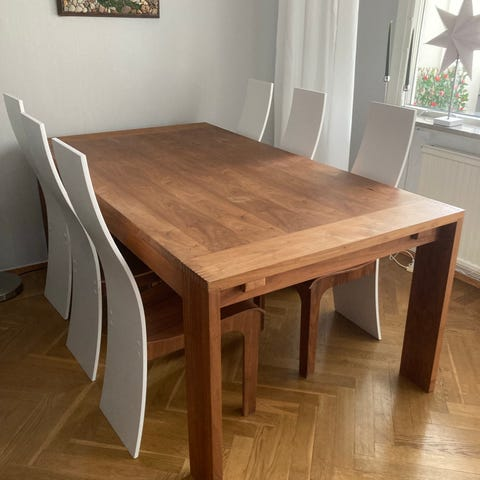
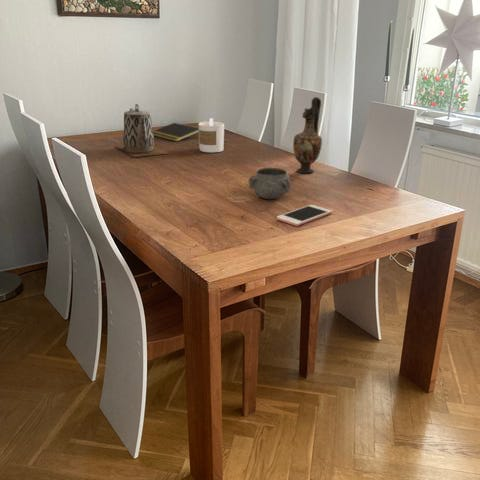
+ decorative bowl [248,167,292,200]
+ teapot [115,103,168,158]
+ cell phone [276,204,333,227]
+ vase [292,96,323,174]
+ candle [197,117,225,153]
+ notepad [152,122,199,143]
